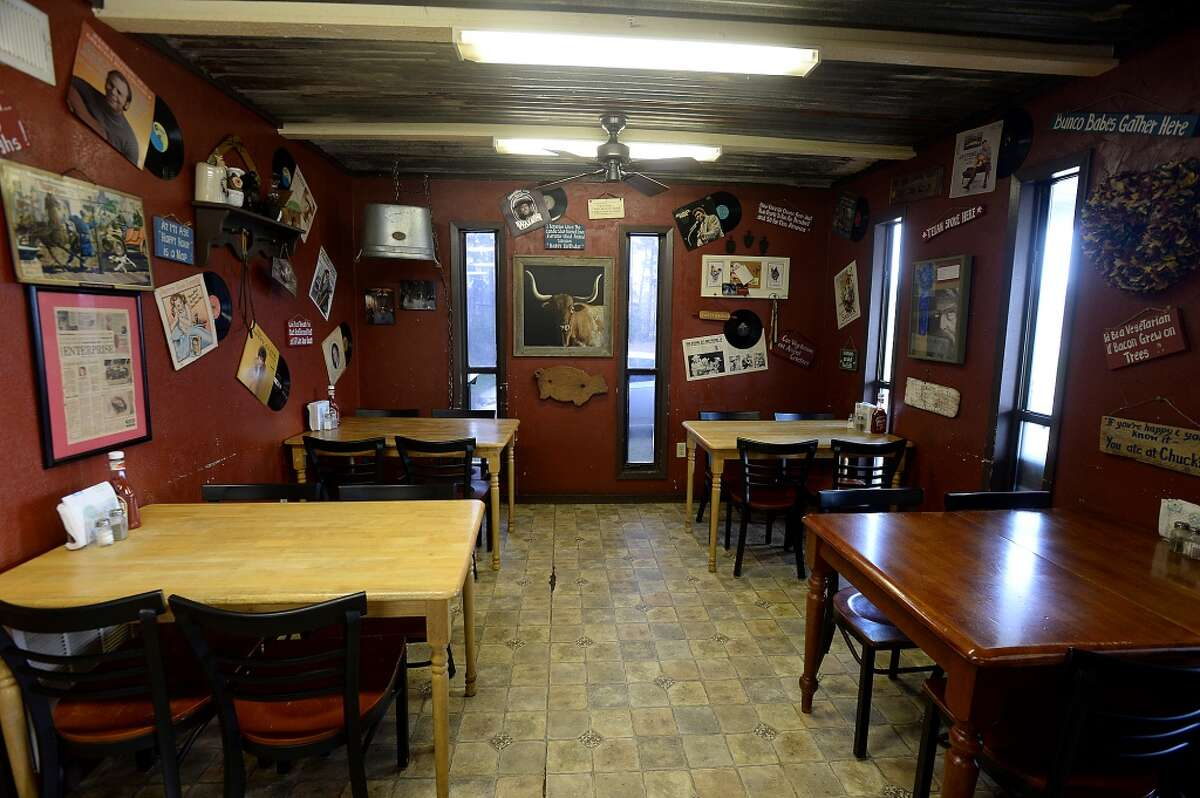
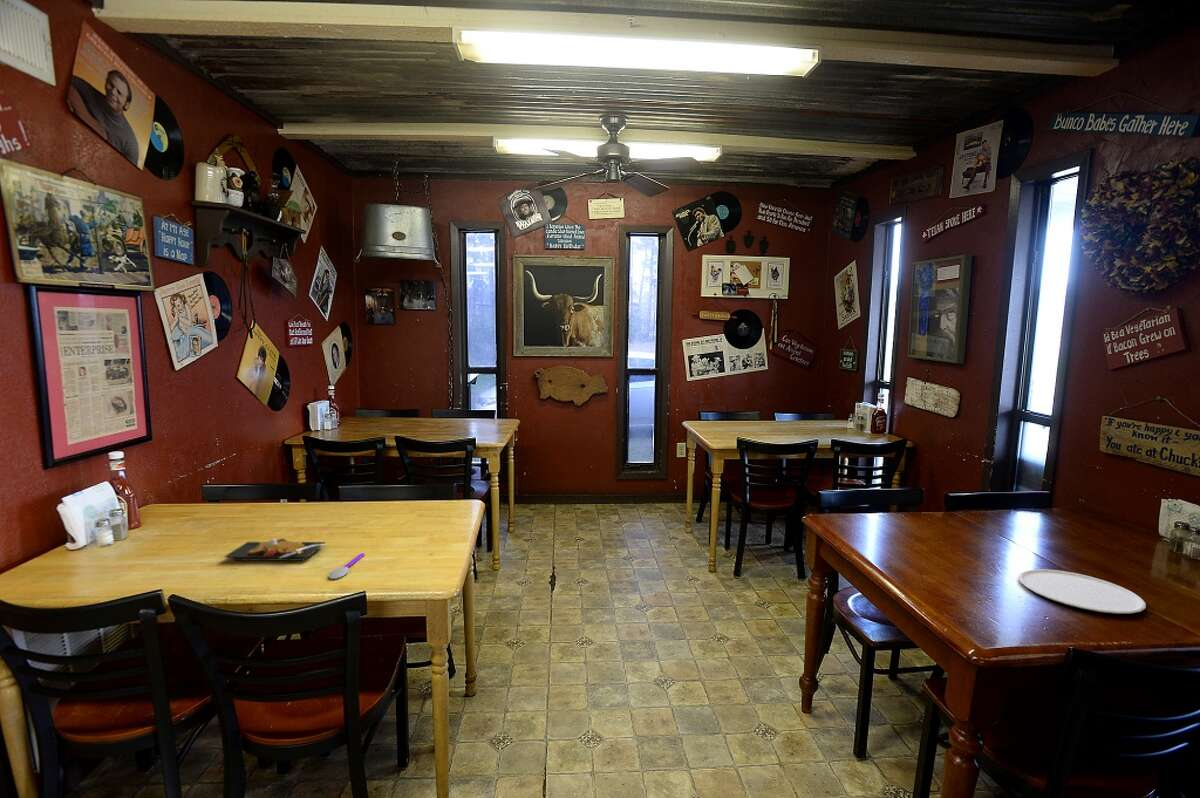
+ plate [223,538,327,562]
+ plate [1017,568,1147,615]
+ spoon [328,552,366,580]
